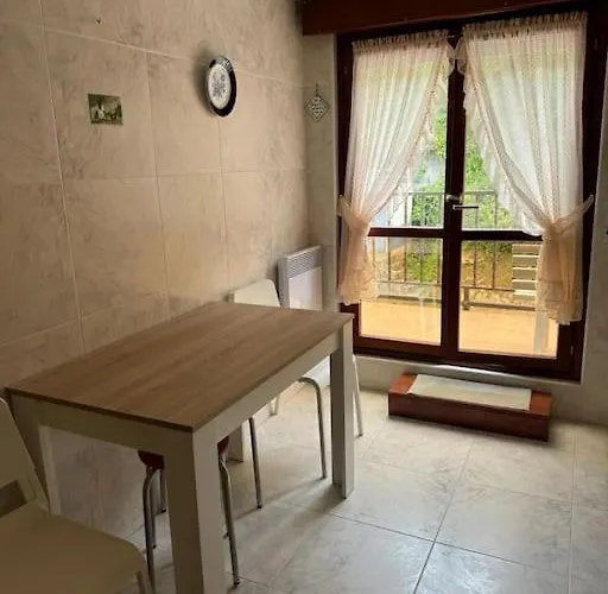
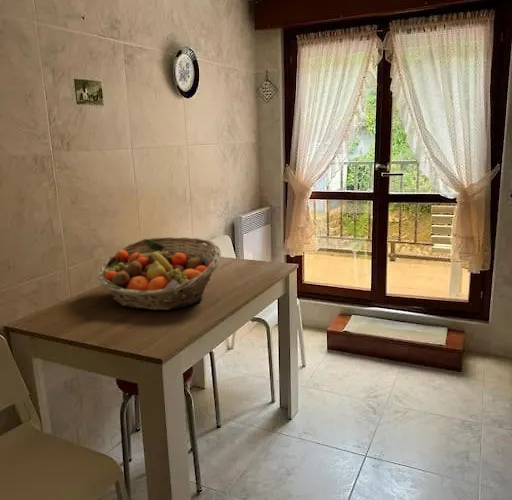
+ fruit basket [96,236,222,311]
